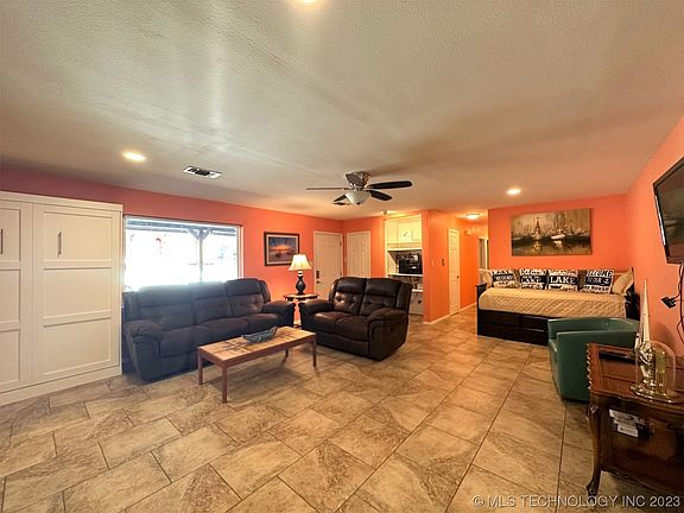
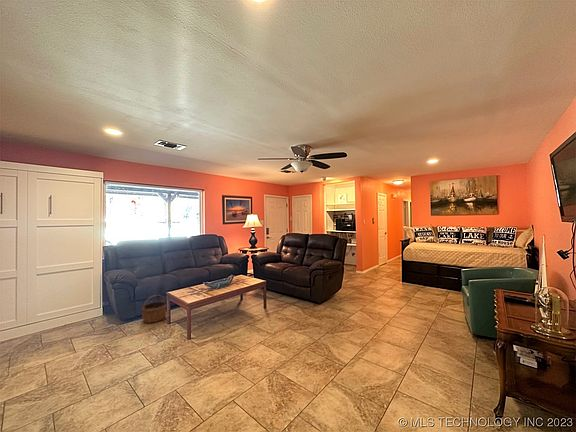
+ wicker basket [141,294,168,324]
